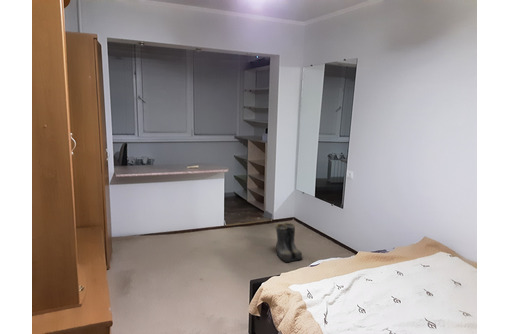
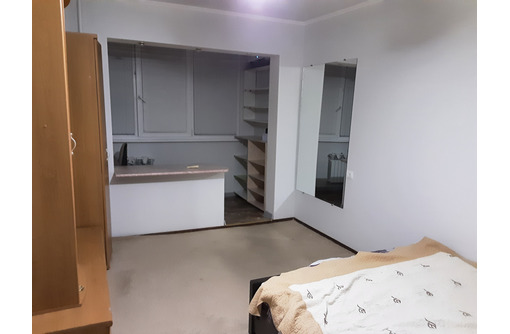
- boots [274,222,305,263]
